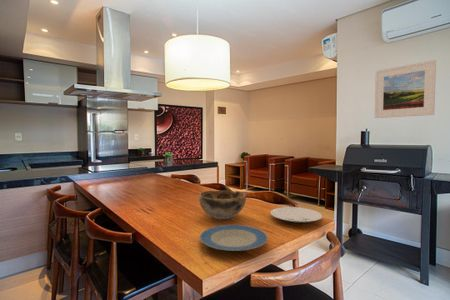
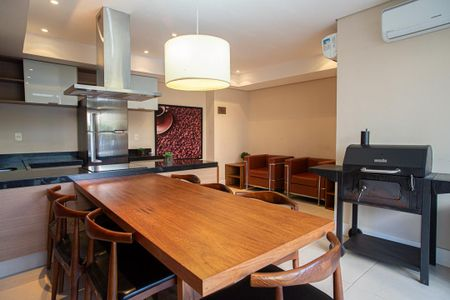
- plate [199,224,269,252]
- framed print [374,59,437,119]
- plate [269,206,323,224]
- decorative bowl [198,189,247,220]
